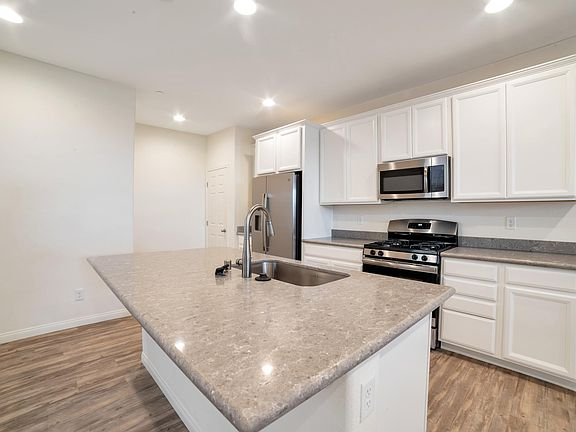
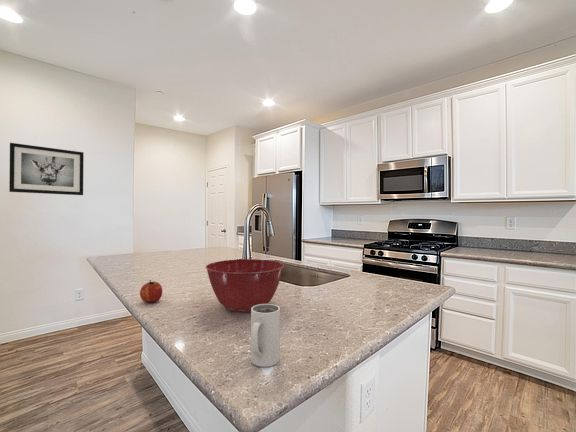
+ mixing bowl [205,258,285,313]
+ mug [250,303,281,368]
+ fruit [139,279,163,304]
+ wall art [8,142,85,196]
